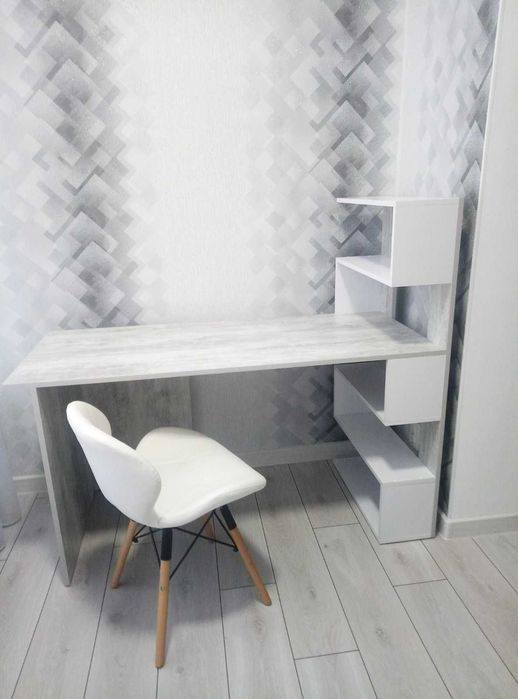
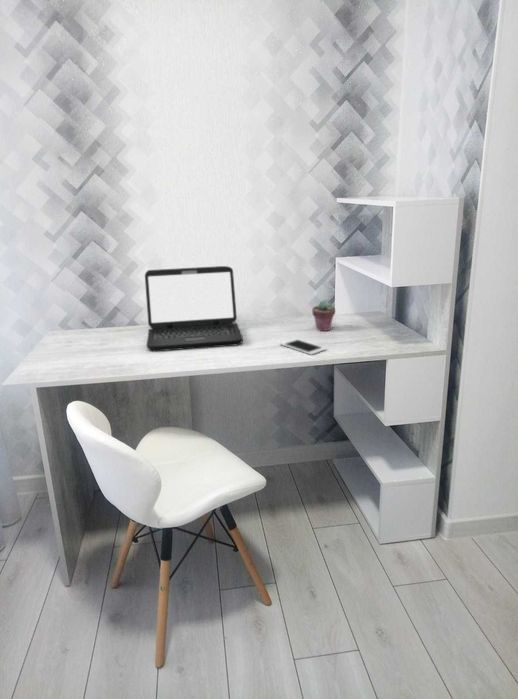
+ cell phone [279,338,327,356]
+ potted succulent [311,299,336,332]
+ laptop [144,265,244,352]
